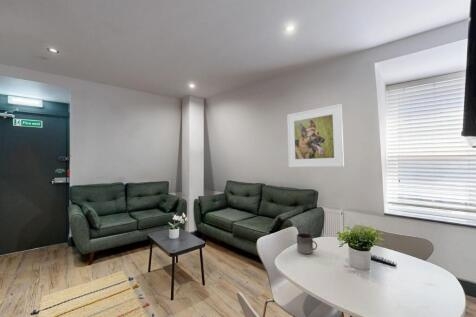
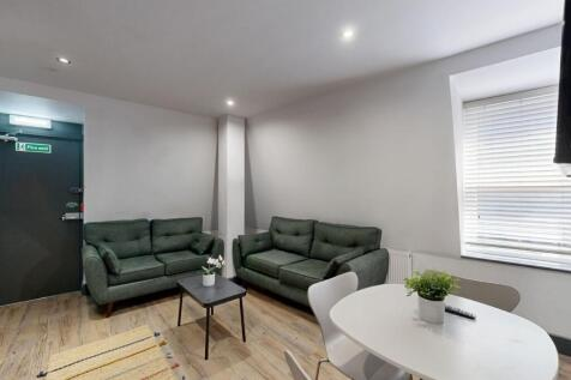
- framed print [286,103,345,168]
- mug [296,232,318,255]
